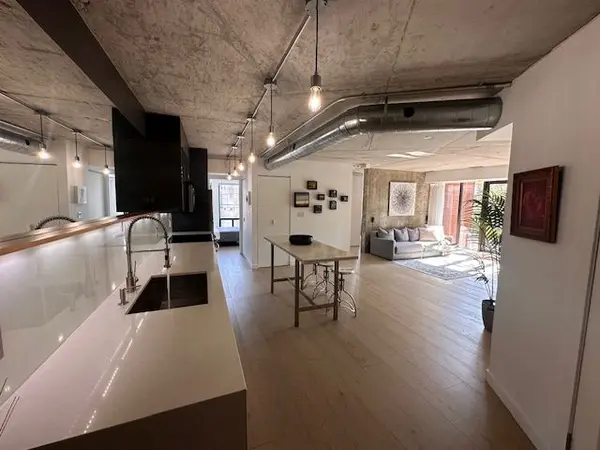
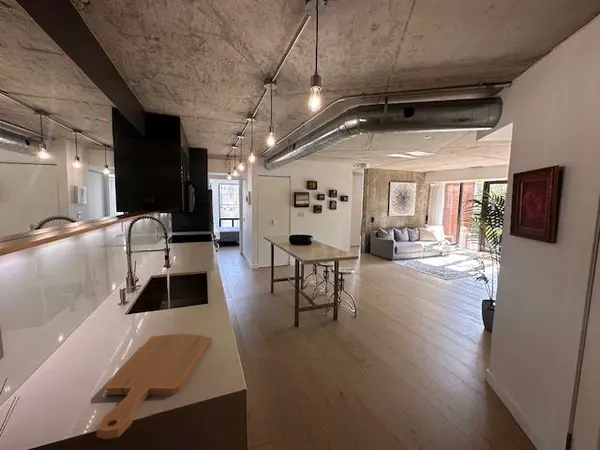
+ cutting board [96,333,213,440]
